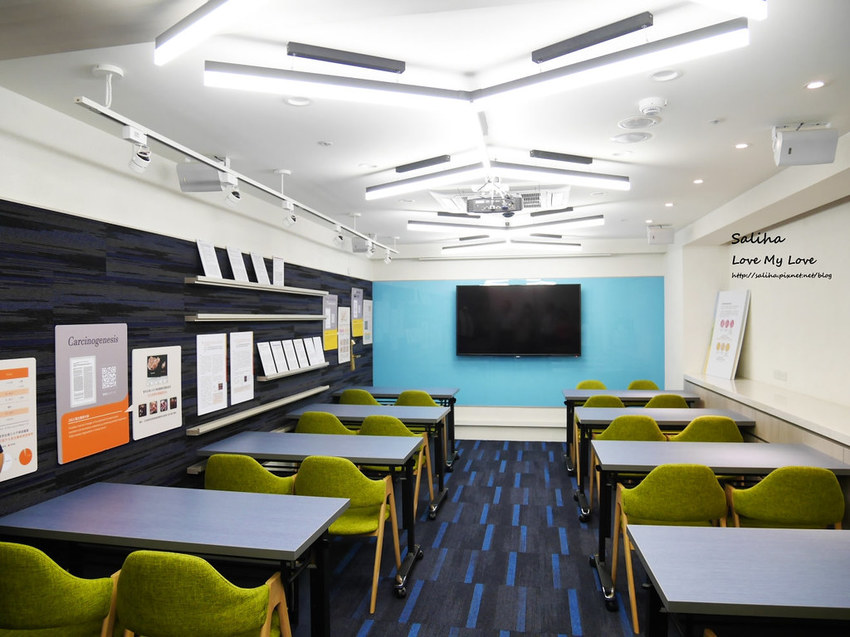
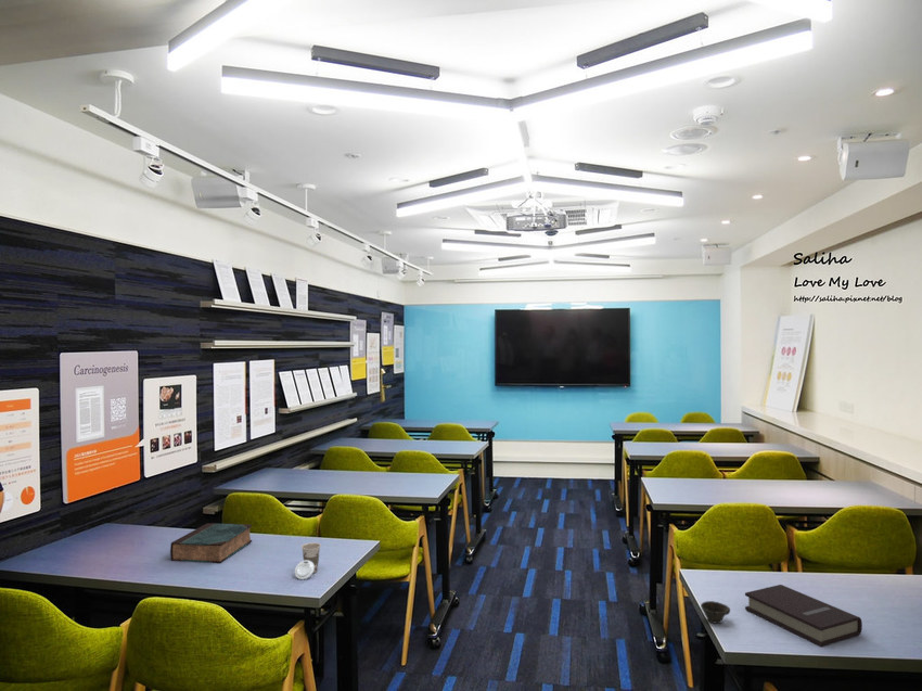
+ cup [700,600,731,625]
+ cup [294,541,322,580]
+ book [744,584,863,648]
+ book [169,522,253,564]
